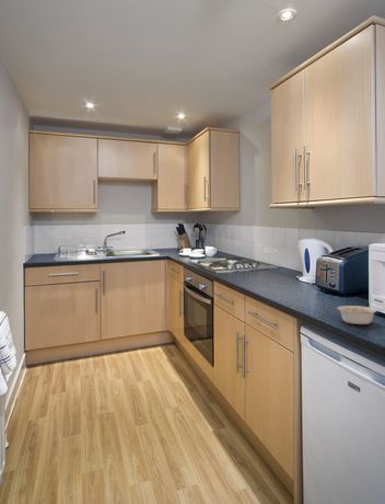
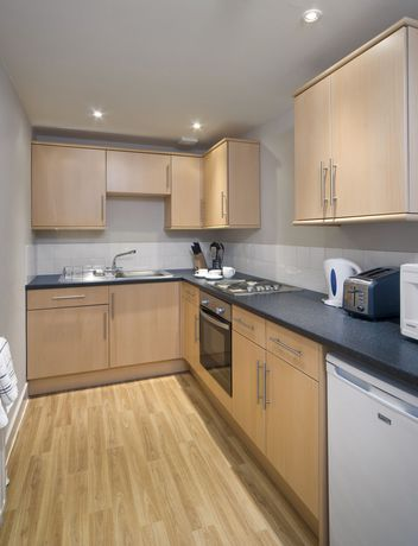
- legume [336,305,385,325]
